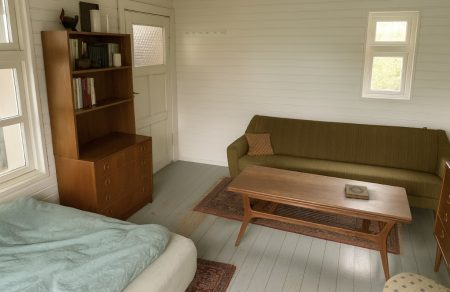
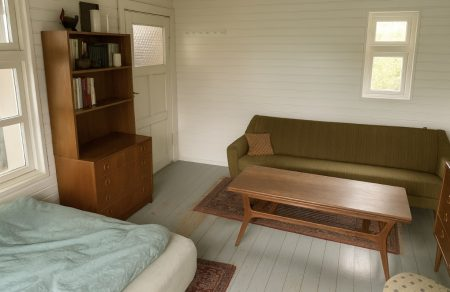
- hardback book [344,183,370,201]
